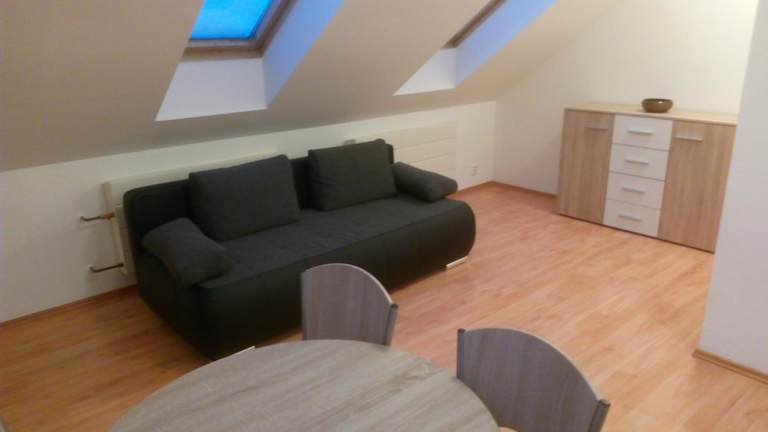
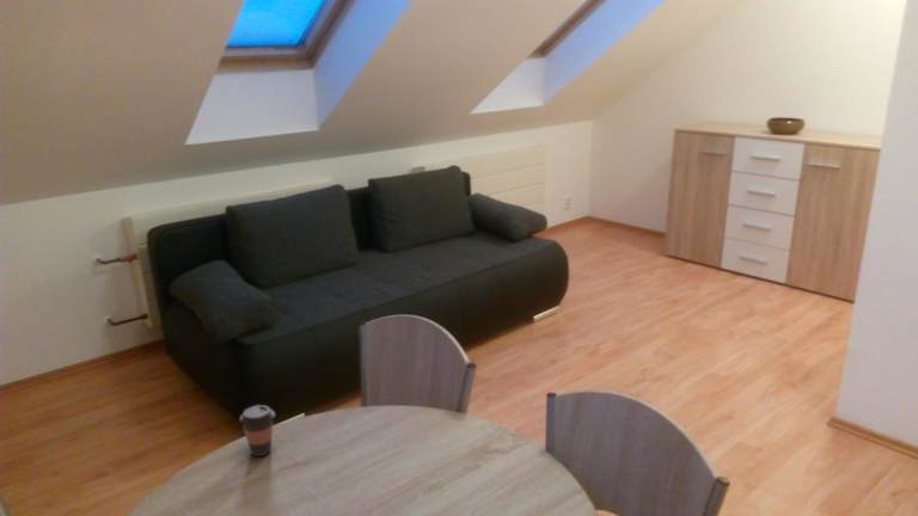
+ coffee cup [238,404,276,457]
